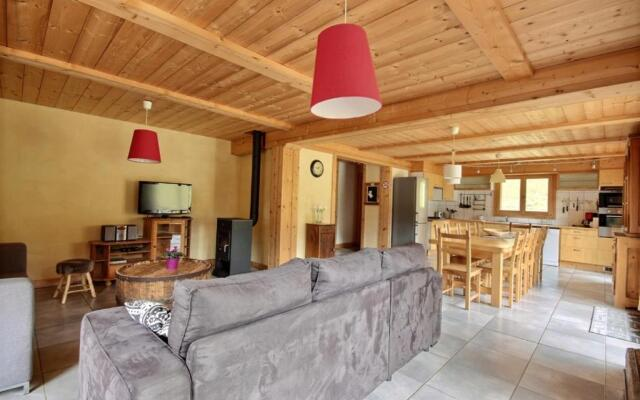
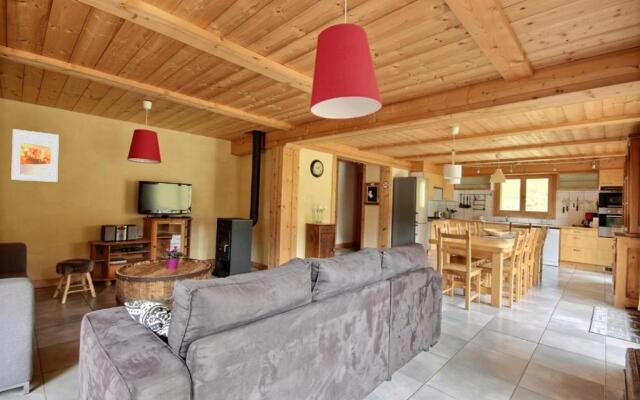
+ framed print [10,128,60,183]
